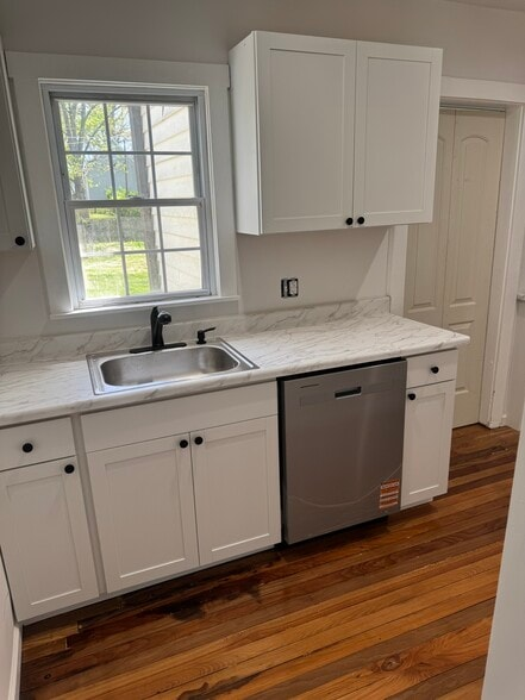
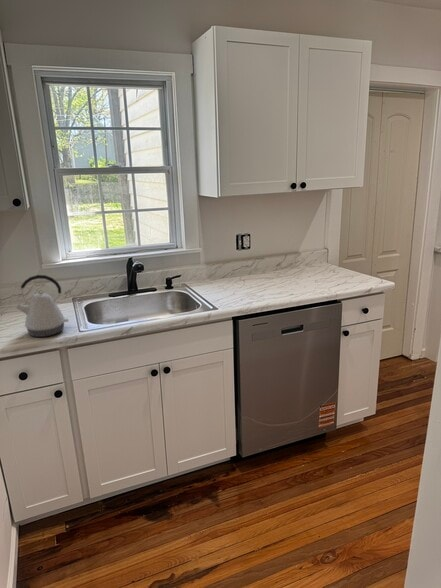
+ kettle [14,274,69,338]
